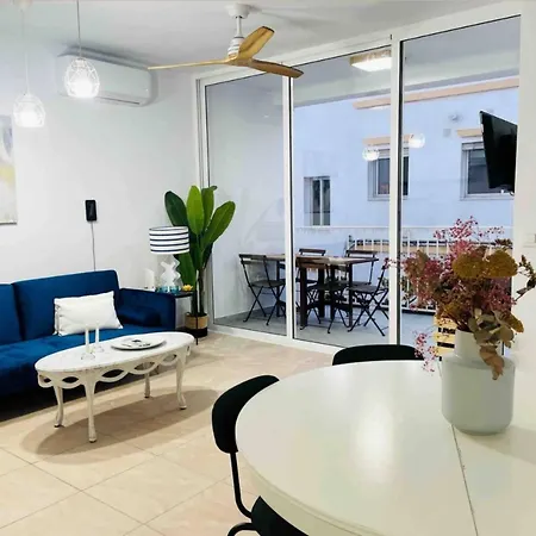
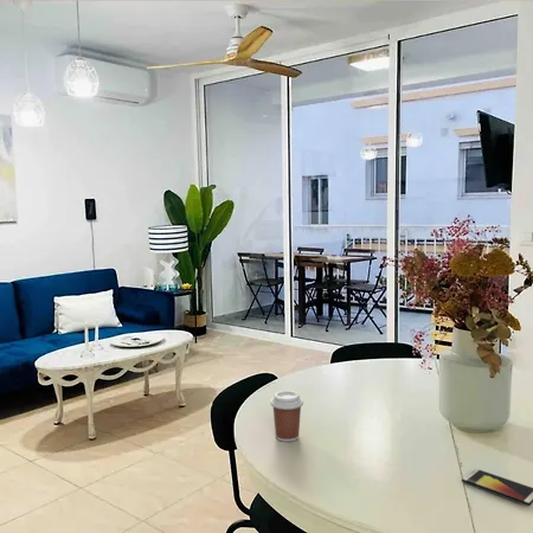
+ coffee cup [269,390,304,443]
+ smartphone [461,468,533,507]
